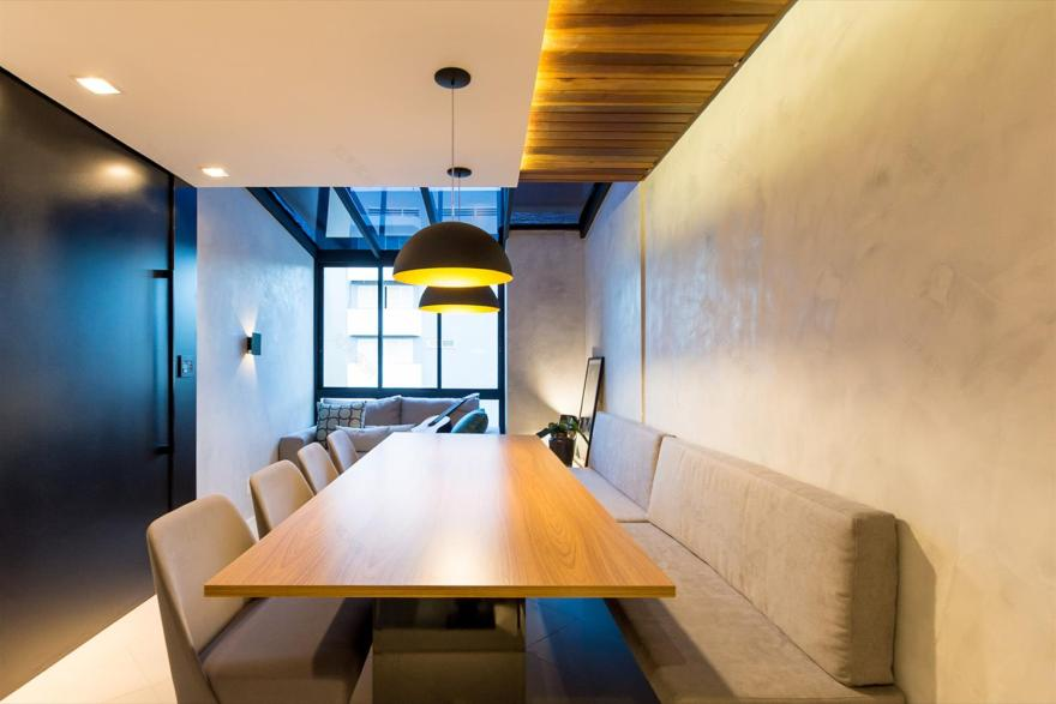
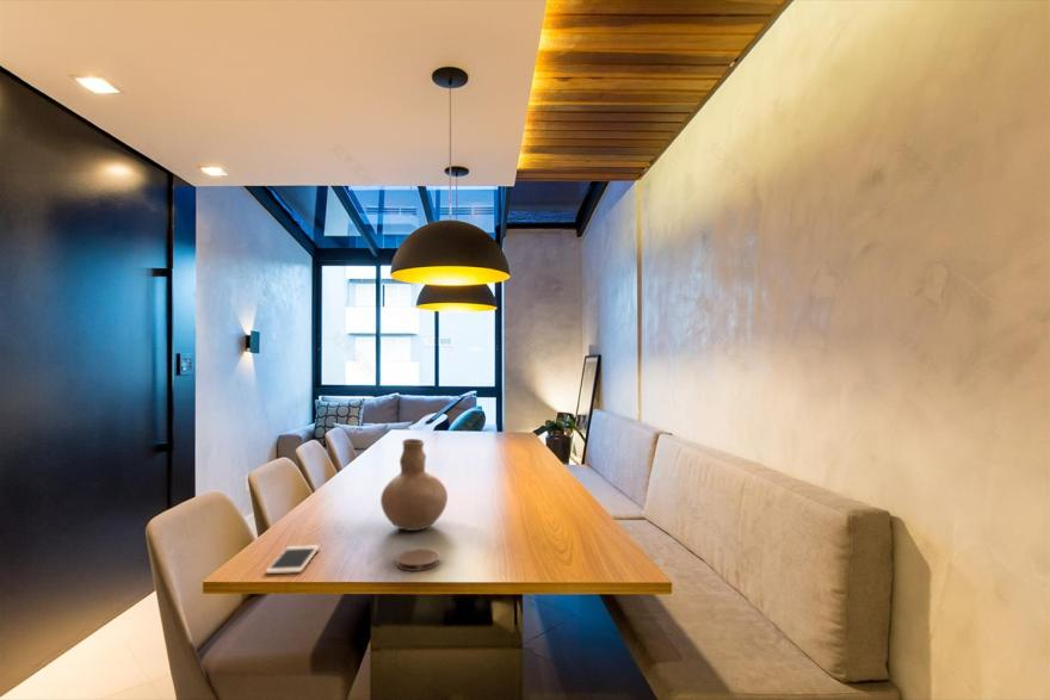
+ coaster [395,549,440,572]
+ cell phone [264,544,321,575]
+ vase [379,438,449,532]
